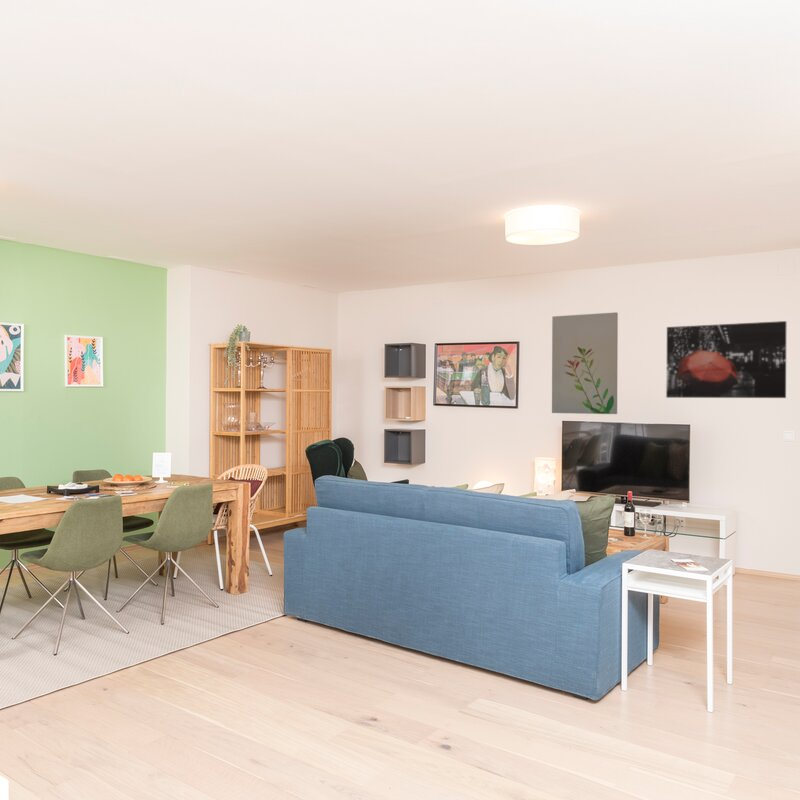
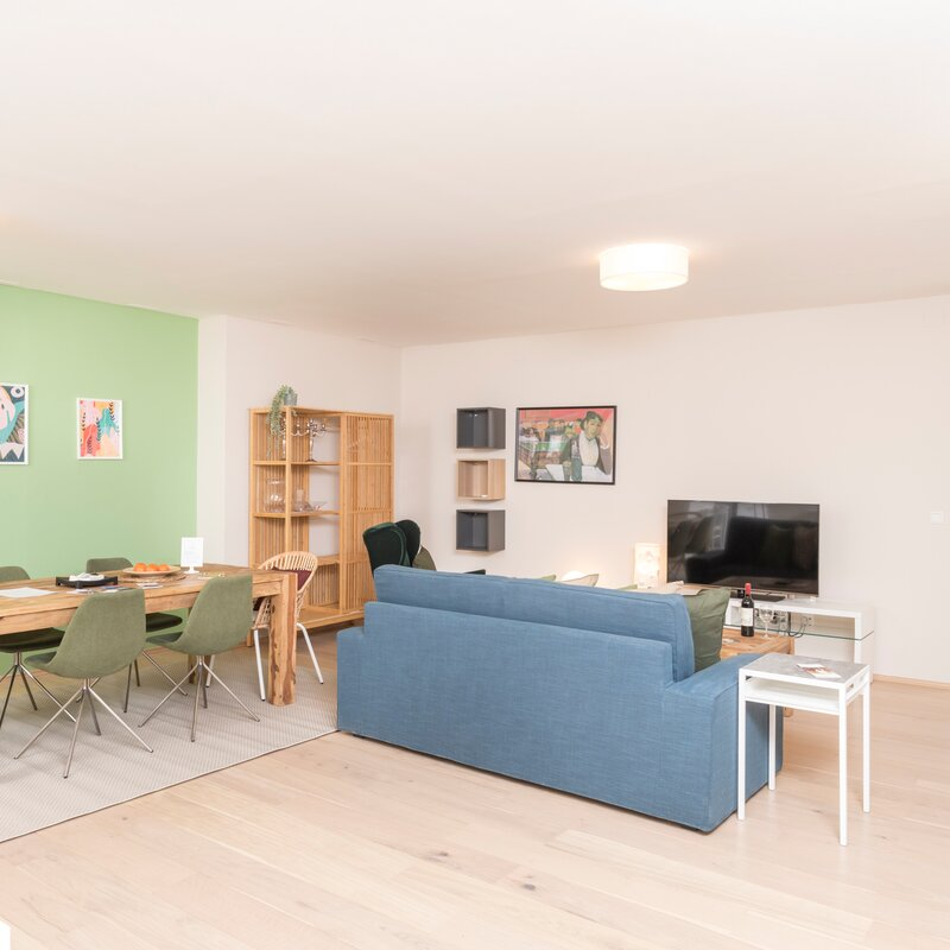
- wall art [665,320,787,399]
- wall art [551,311,619,415]
